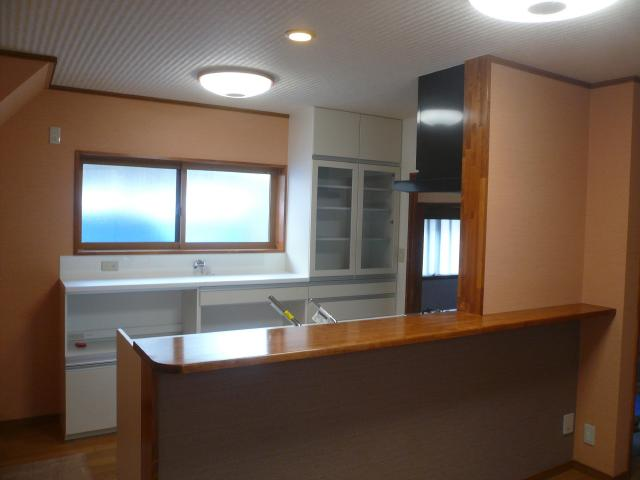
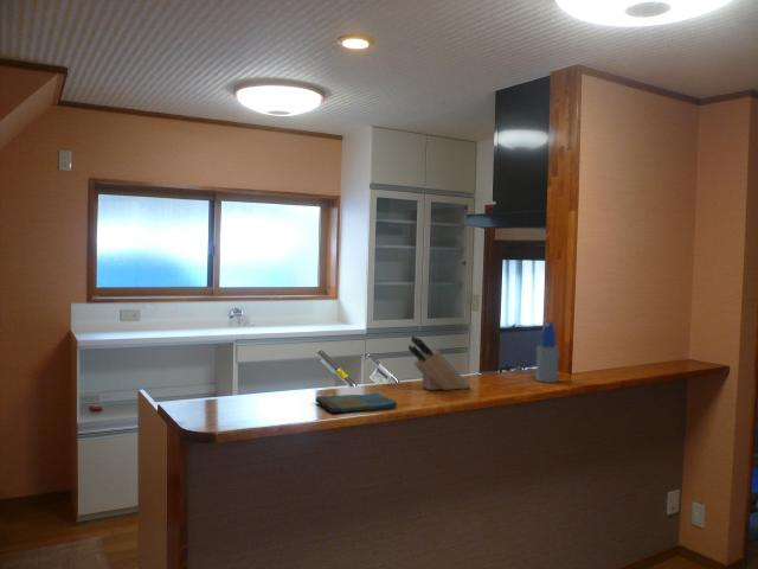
+ spray bottle [534,320,560,384]
+ knife block [407,334,471,391]
+ dish towel [315,391,398,414]
